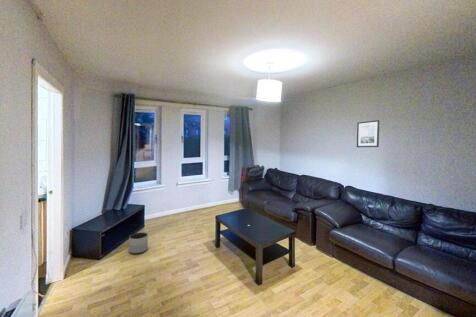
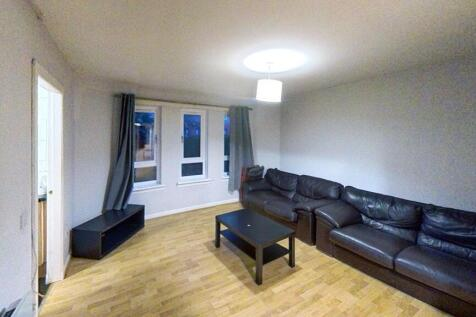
- wall art [356,119,380,148]
- planter [128,232,149,254]
